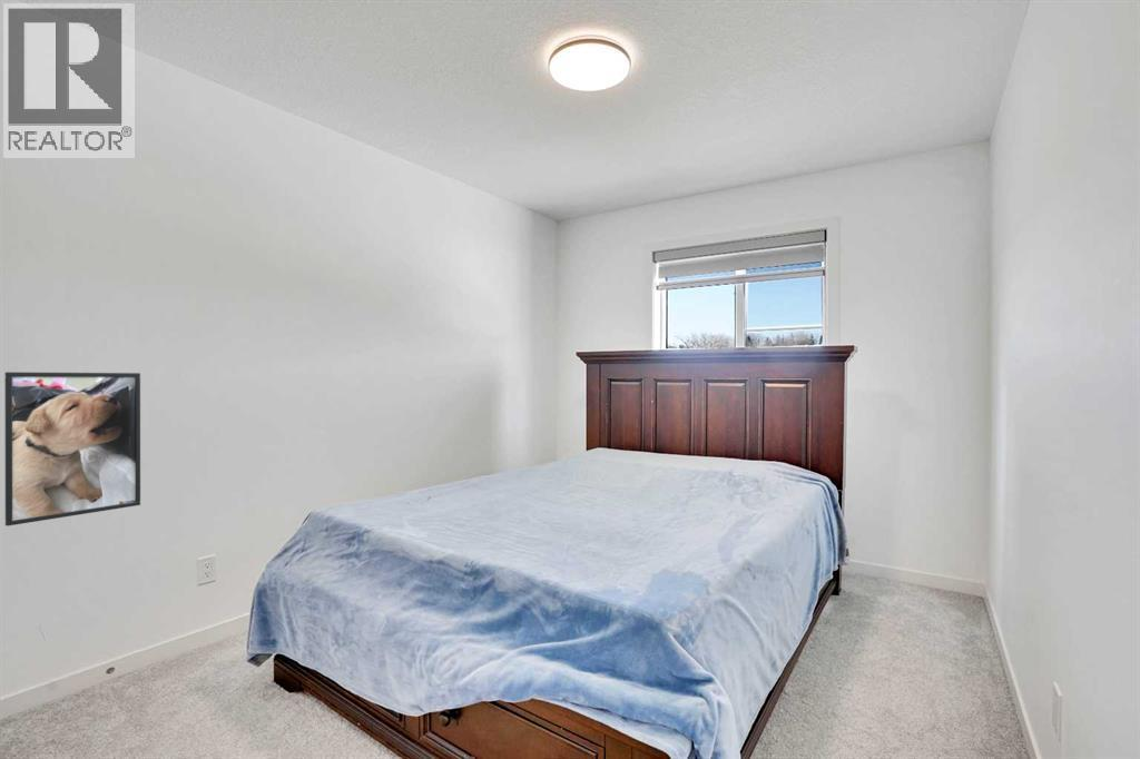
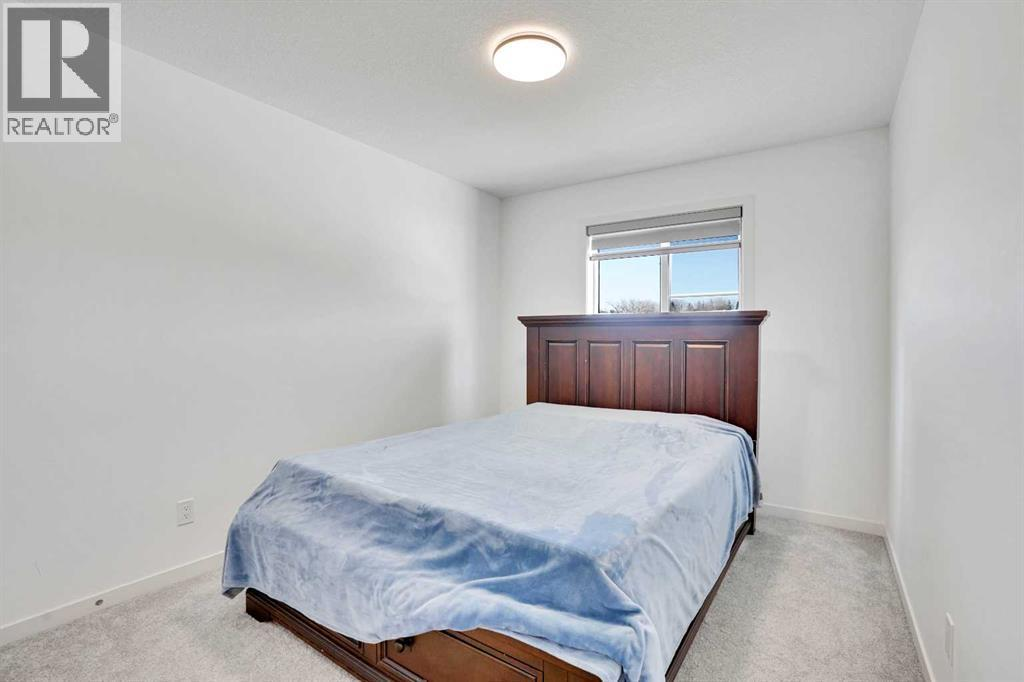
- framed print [4,371,141,528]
